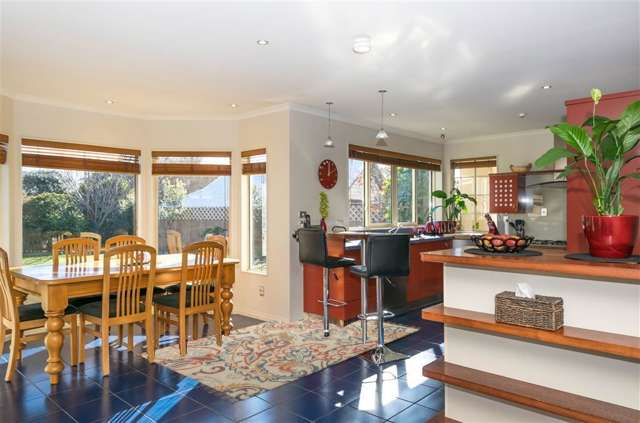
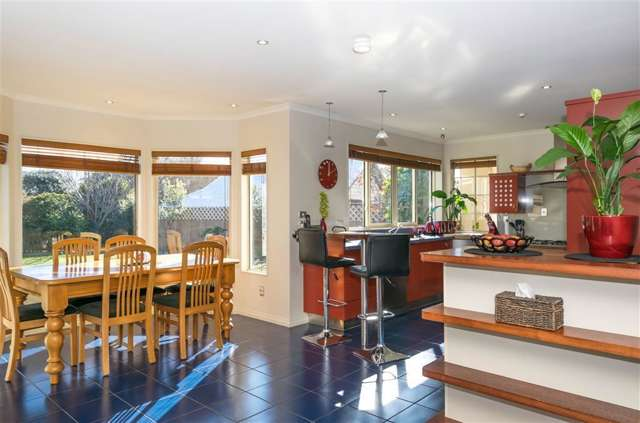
- rug [137,317,423,405]
